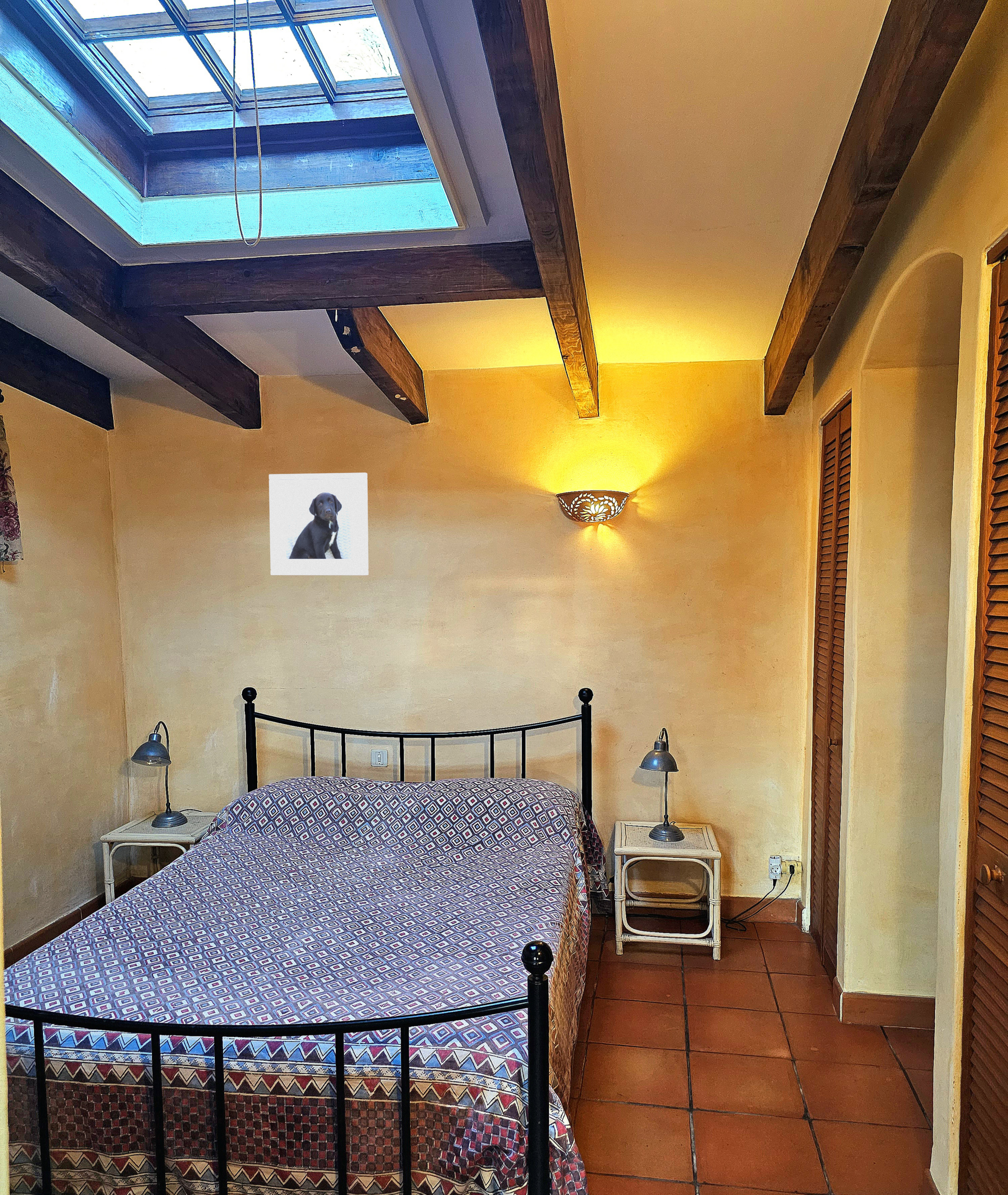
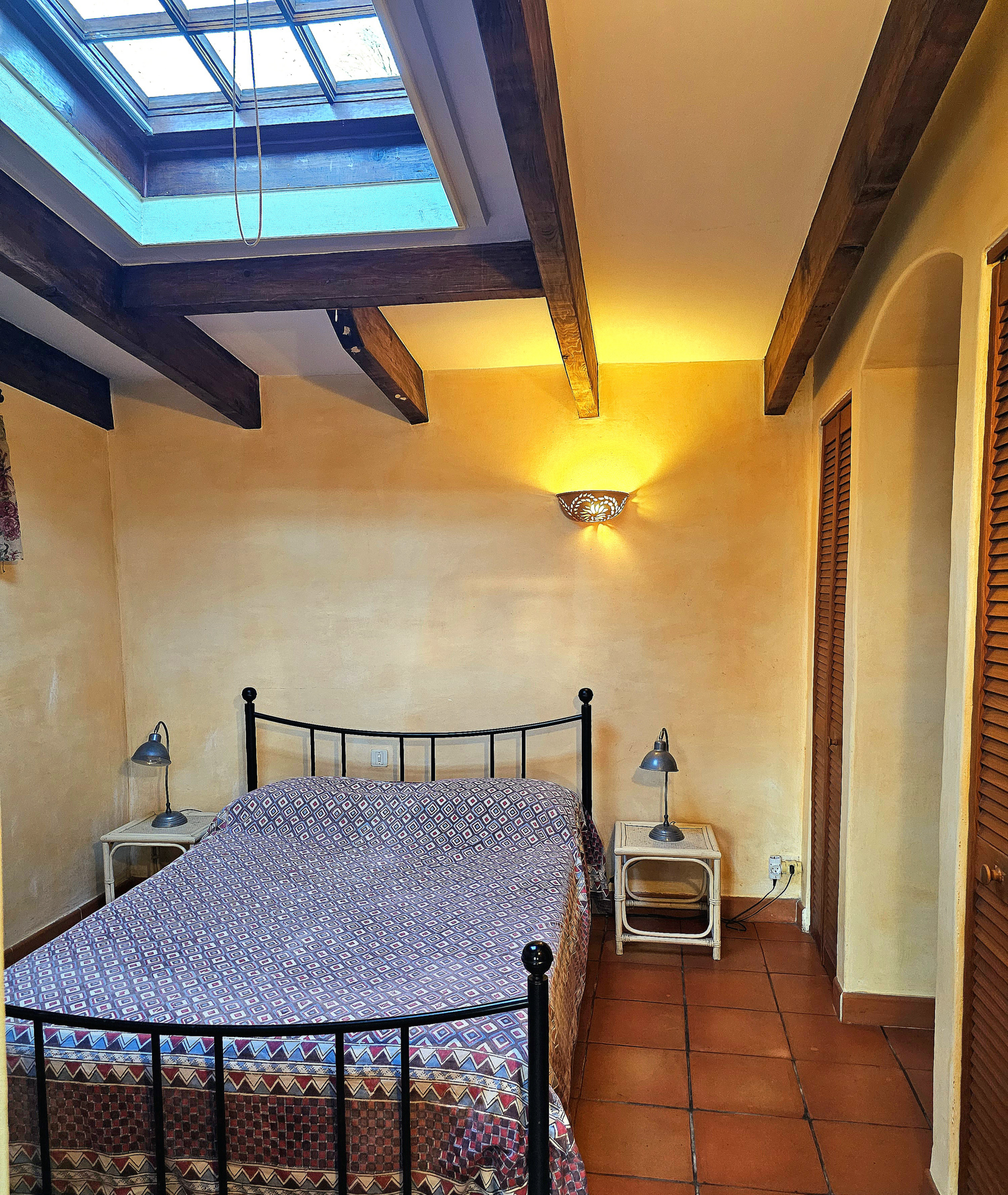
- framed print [268,472,369,576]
